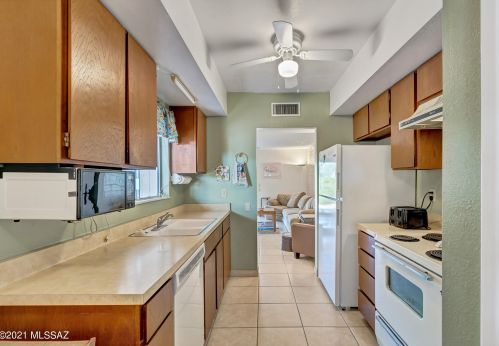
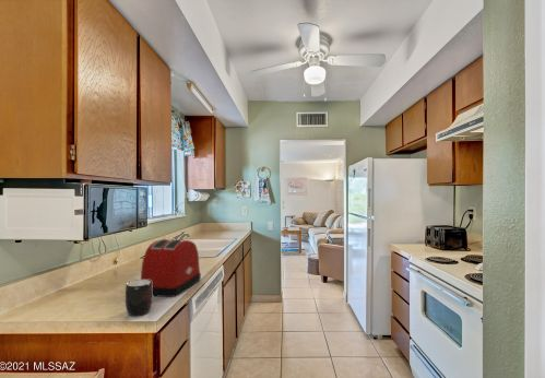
+ toaster [140,238,202,298]
+ mug [125,279,153,318]
